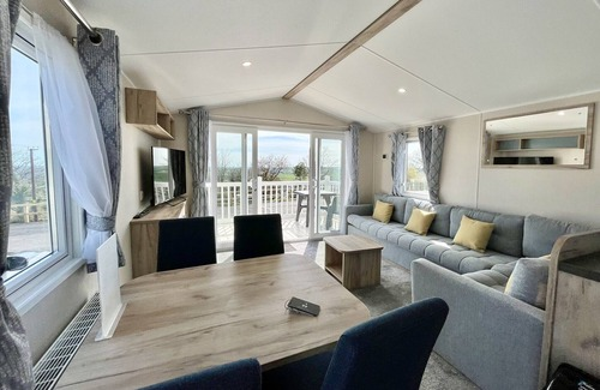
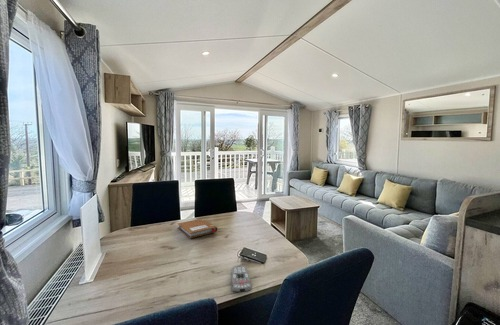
+ remote control [231,264,253,293]
+ notebook [176,218,218,239]
